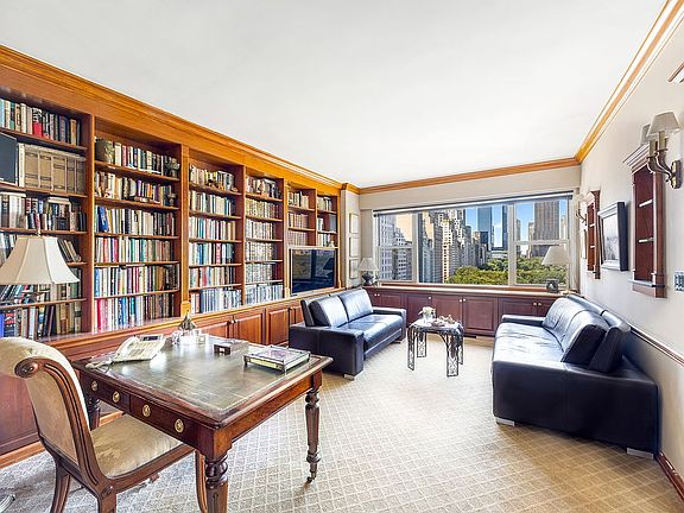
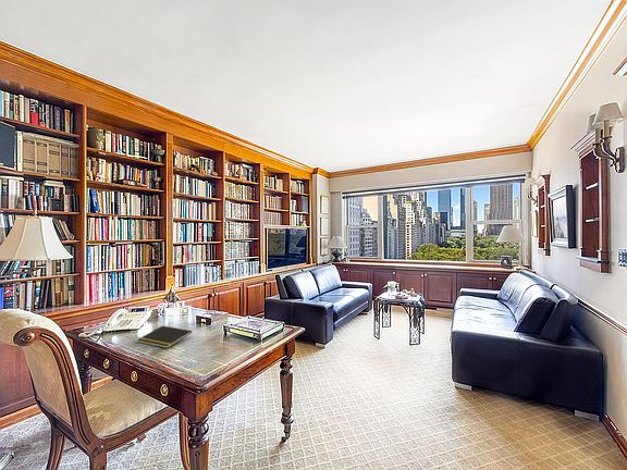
+ notepad [136,325,193,349]
